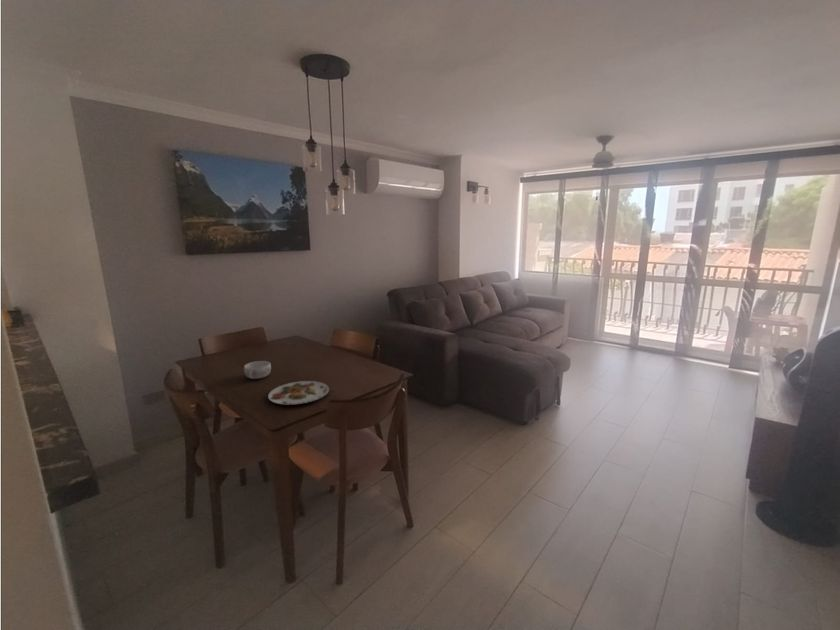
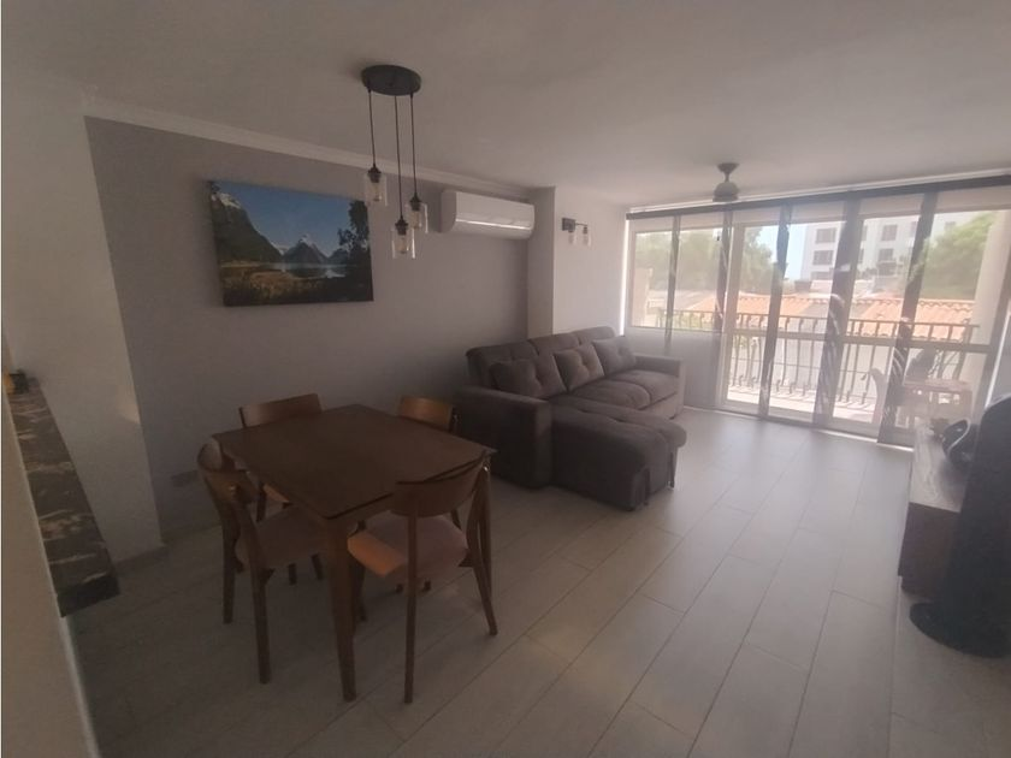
- plate [267,380,330,406]
- decorative bowl [243,360,272,380]
